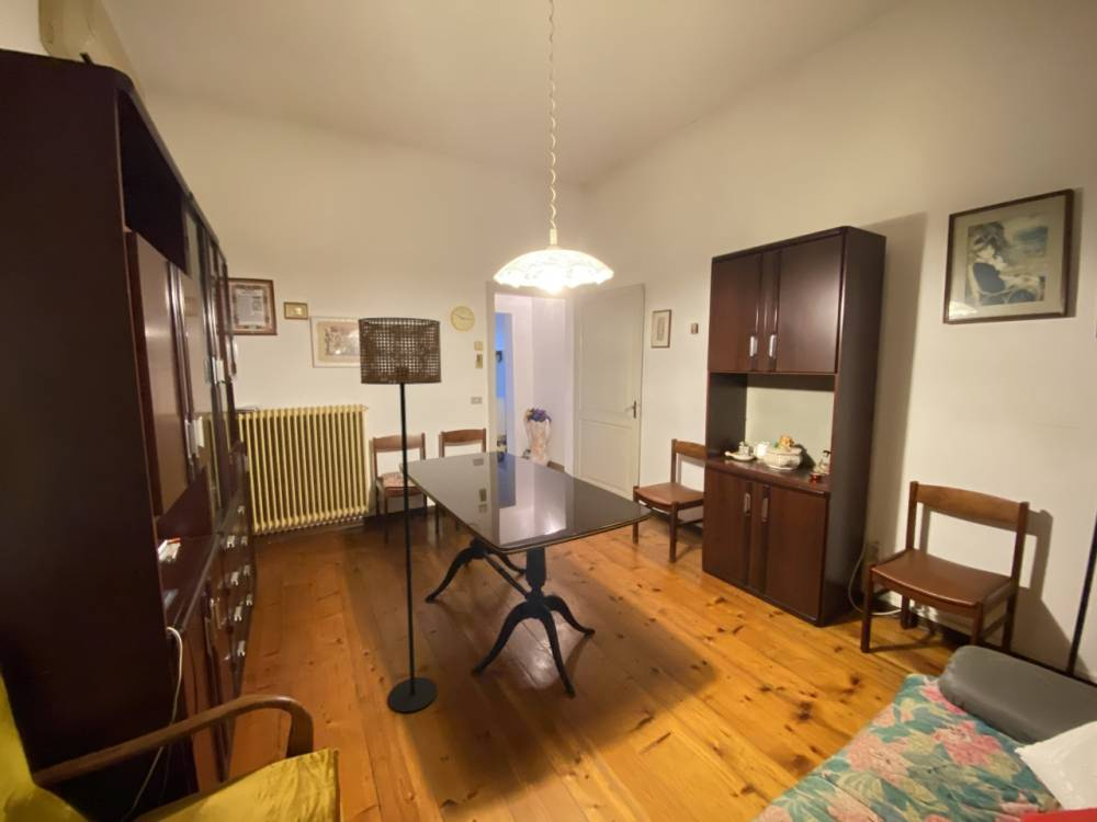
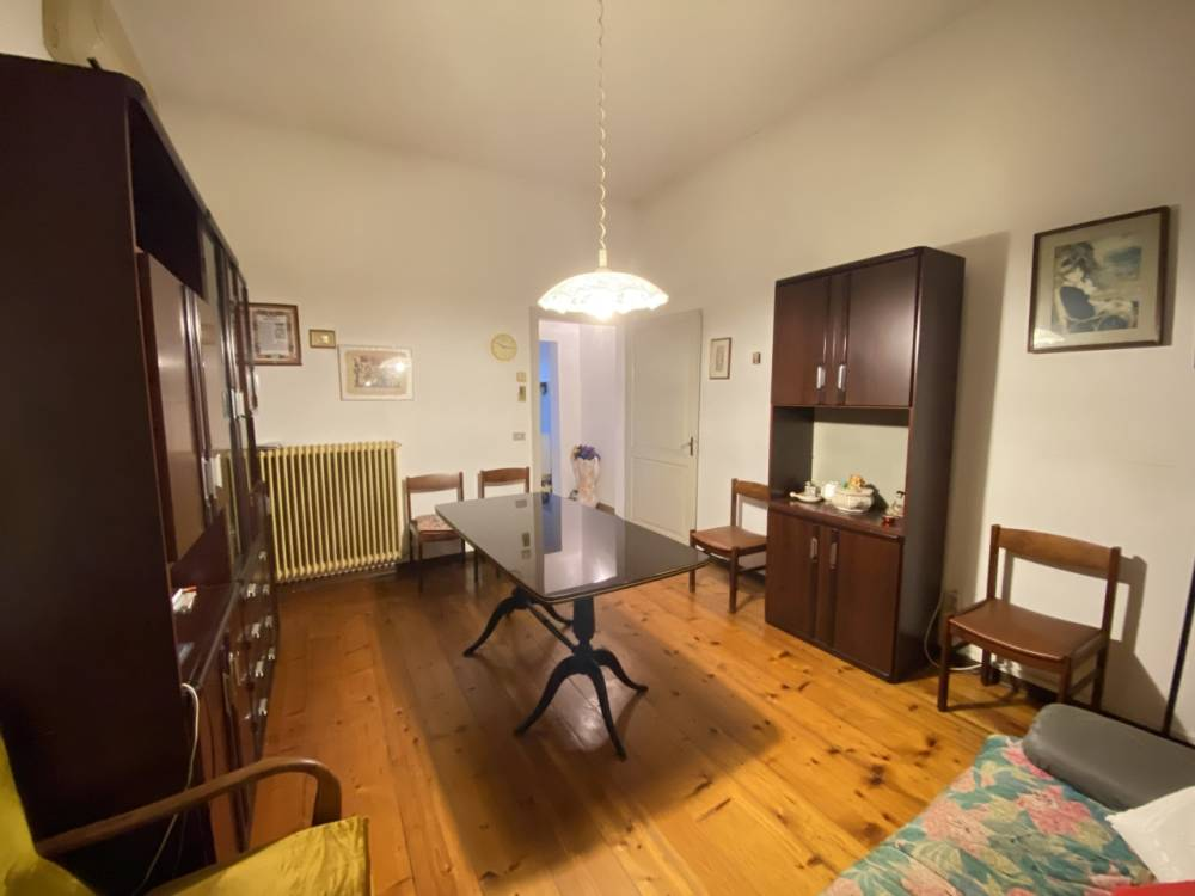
- floor lamp [357,317,443,713]
